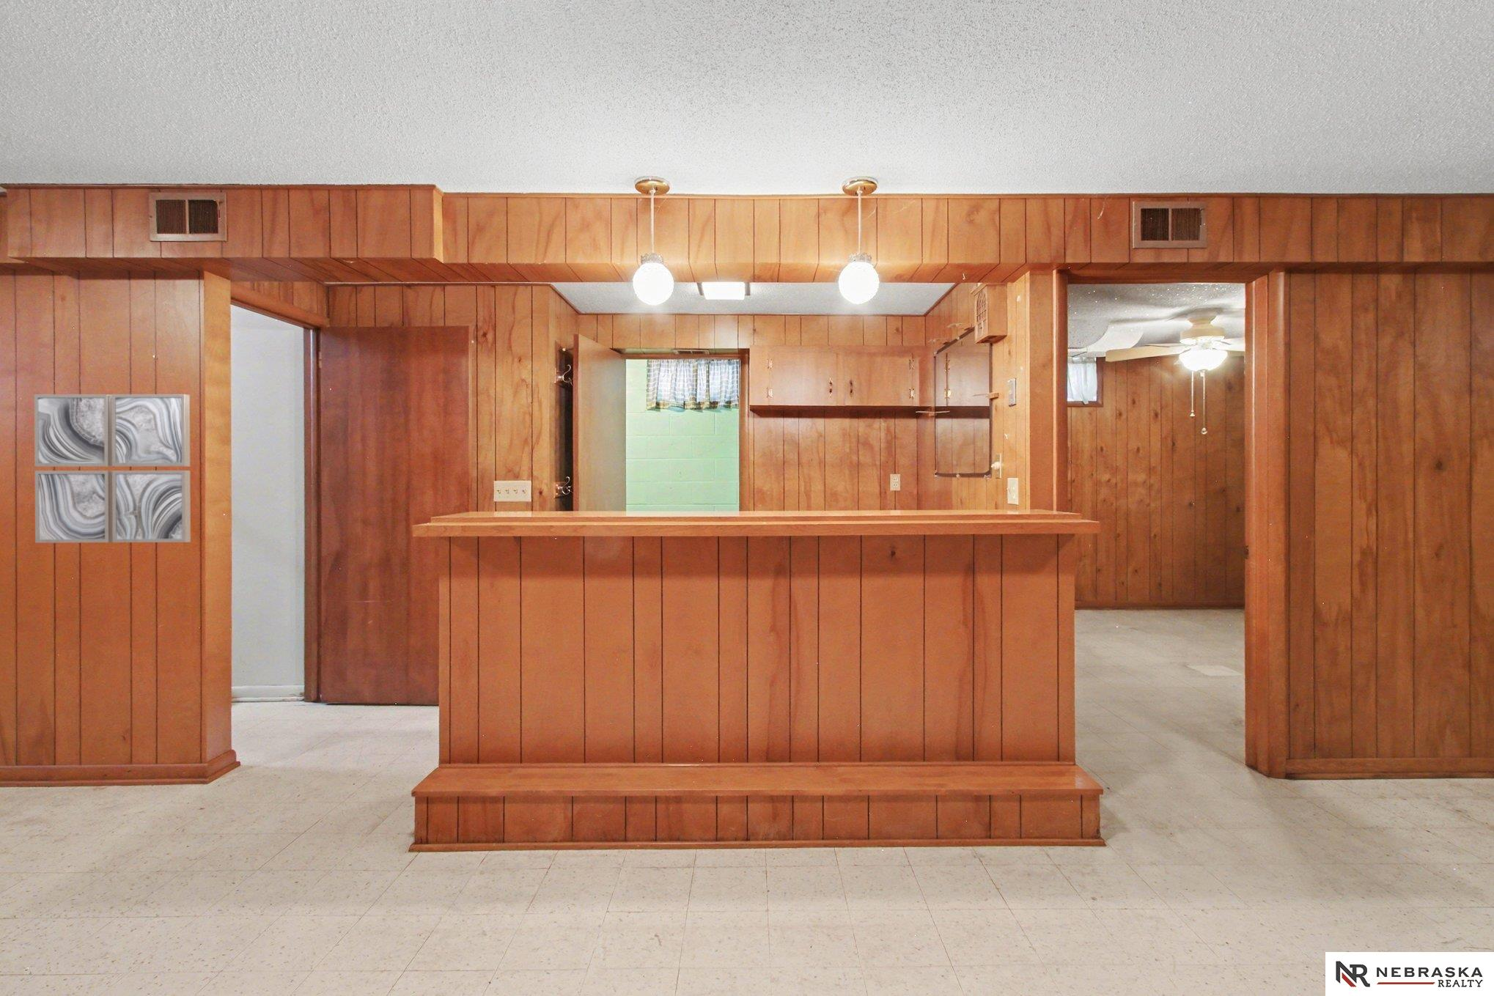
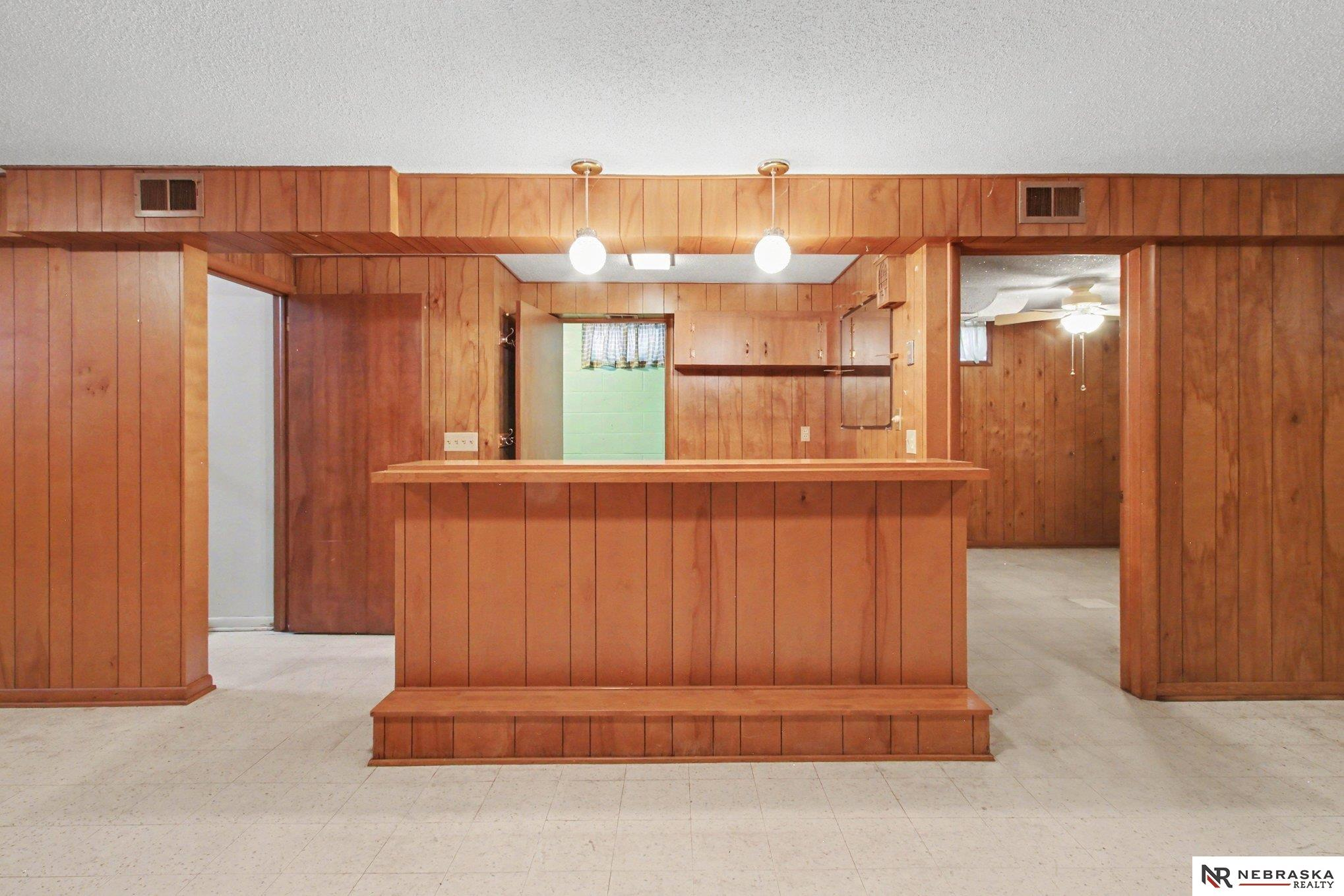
- wall art [33,394,191,544]
